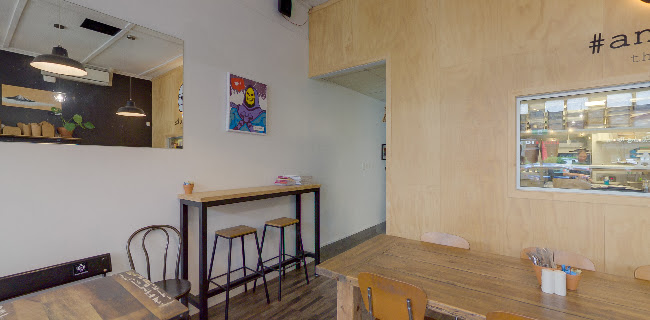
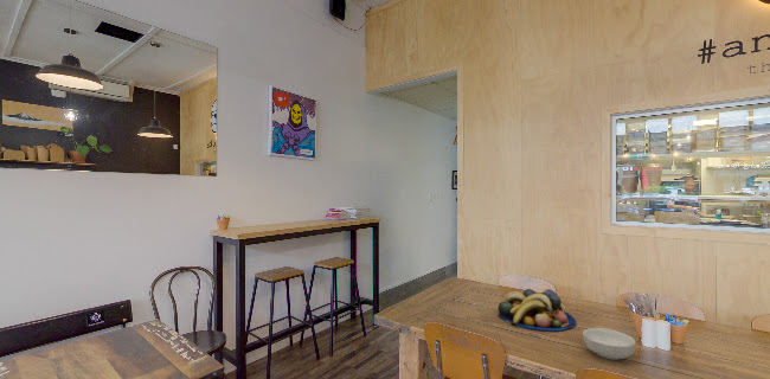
+ cereal bowl [582,327,636,361]
+ fruit bowl [496,288,577,332]
